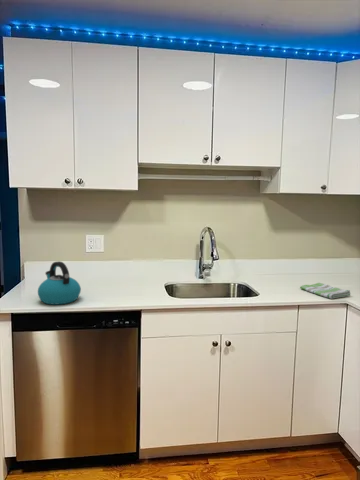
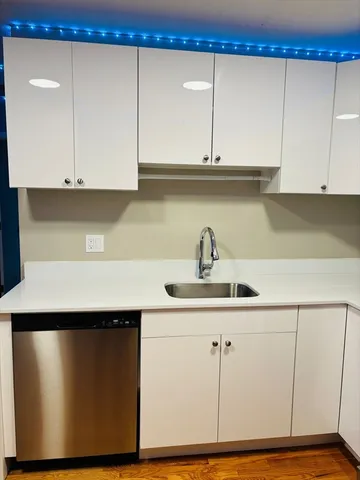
- dish towel [299,282,351,300]
- kettle [37,260,82,306]
